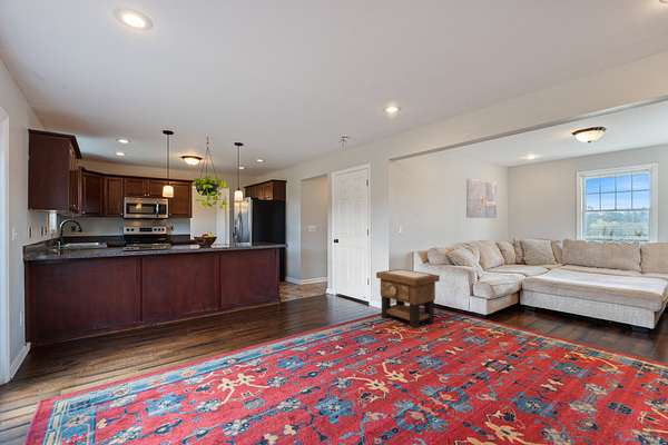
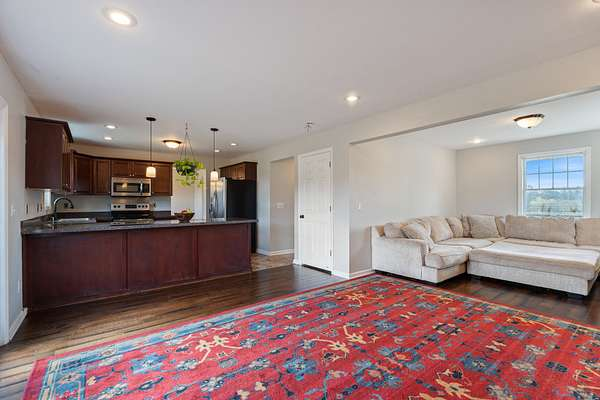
- side table [375,268,441,329]
- wall art [465,178,498,219]
